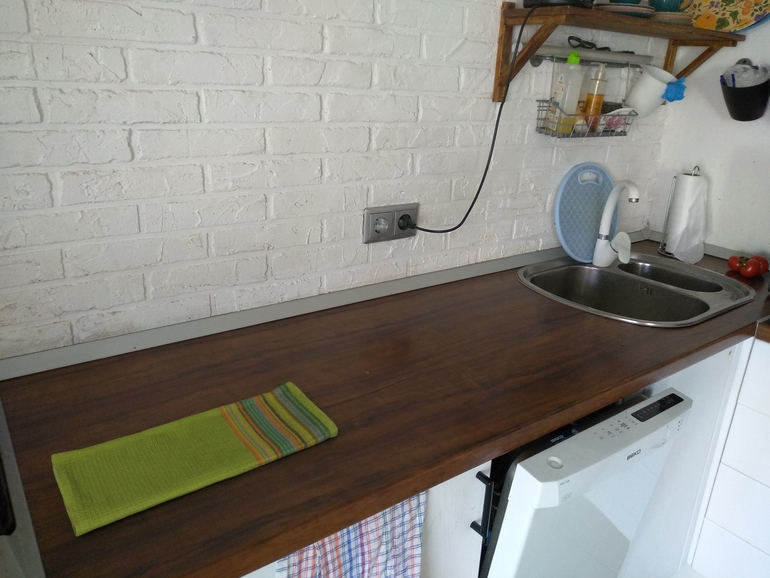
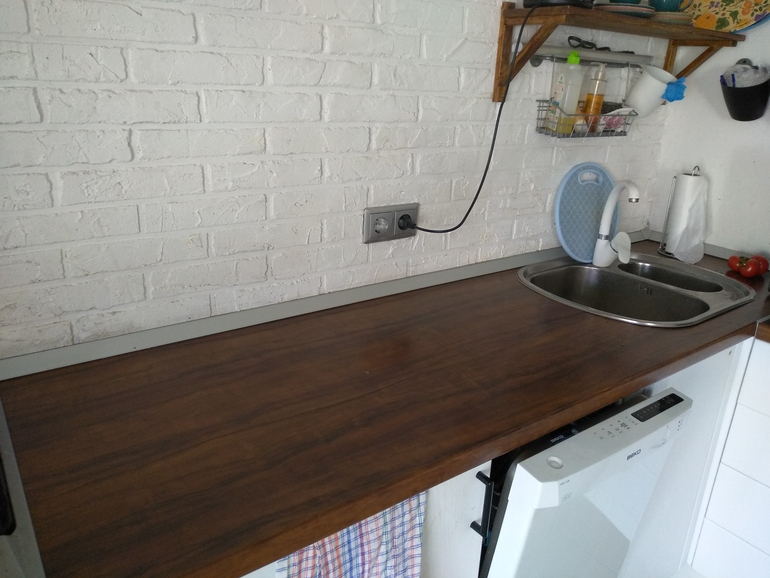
- dish towel [50,381,339,537]
